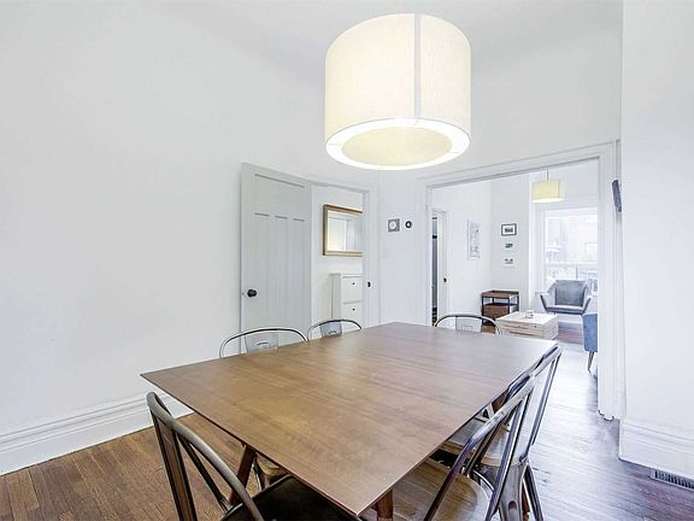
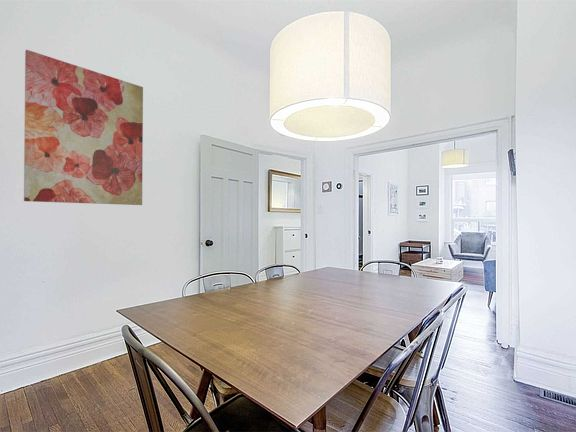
+ wall art [23,49,144,206]
